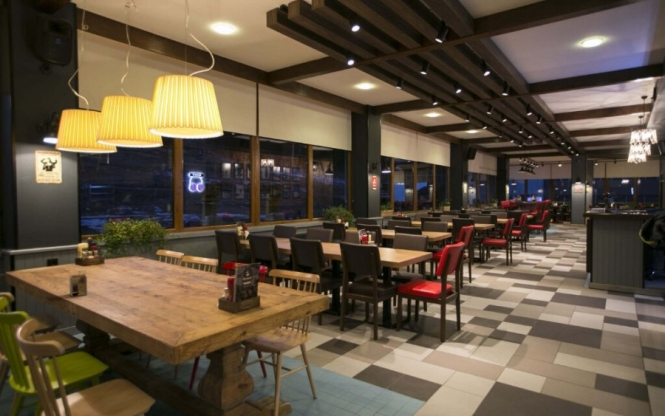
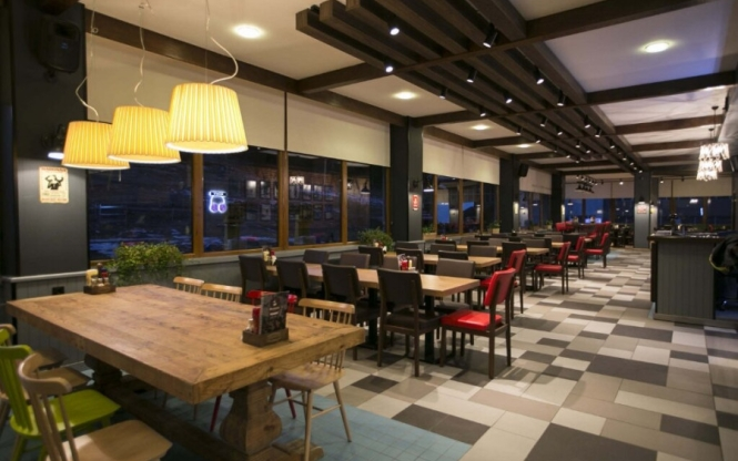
- napkin holder [69,269,88,298]
